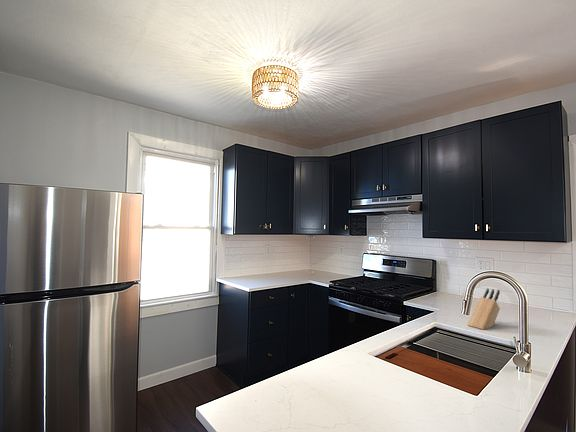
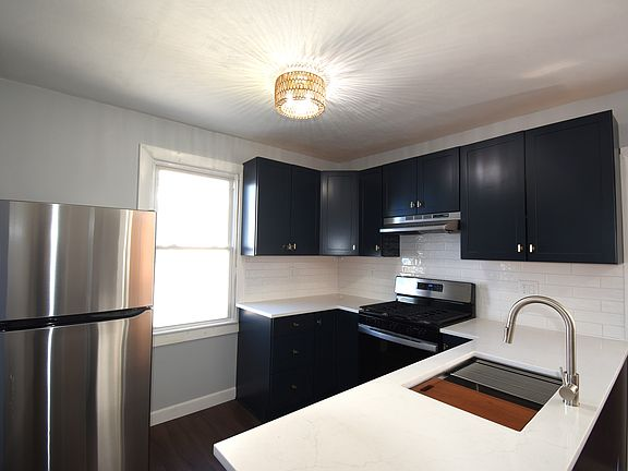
- knife block [466,287,501,331]
